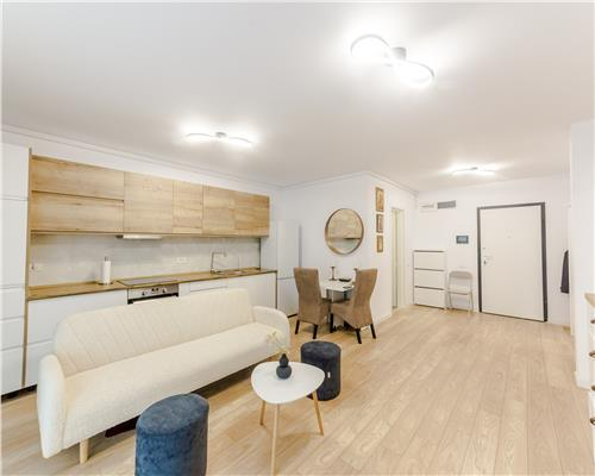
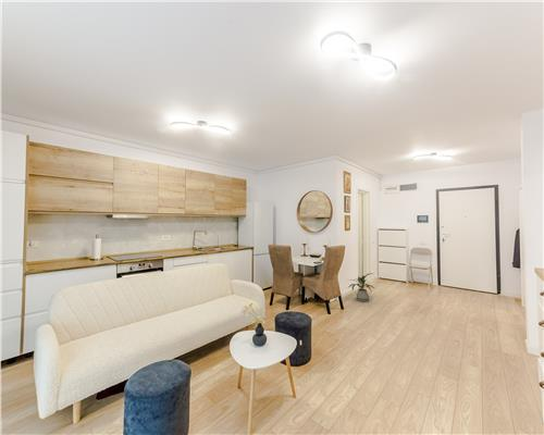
+ house plant [346,272,376,302]
